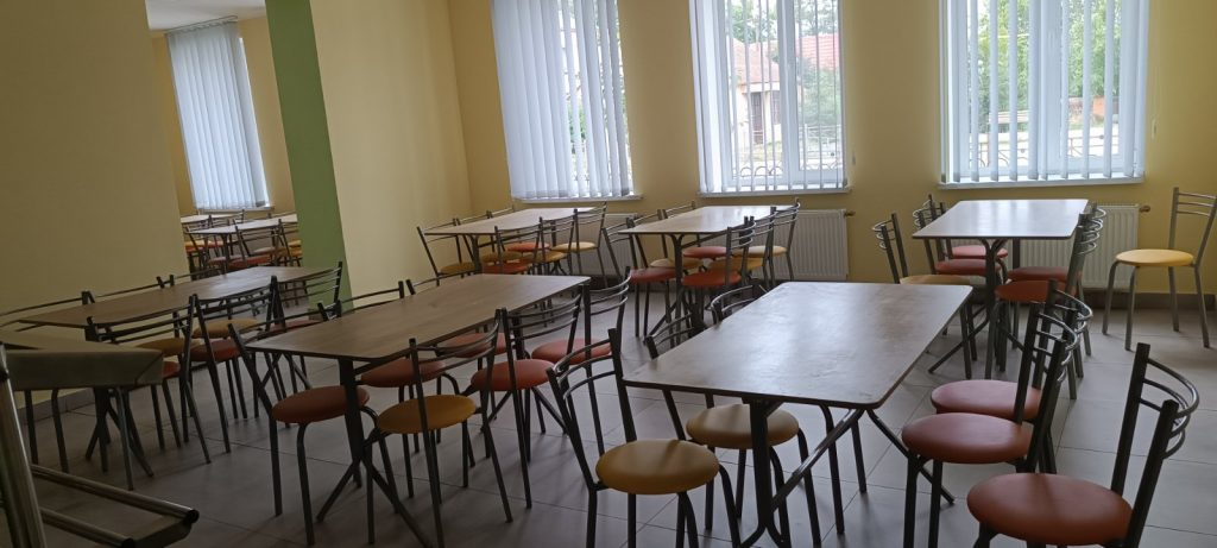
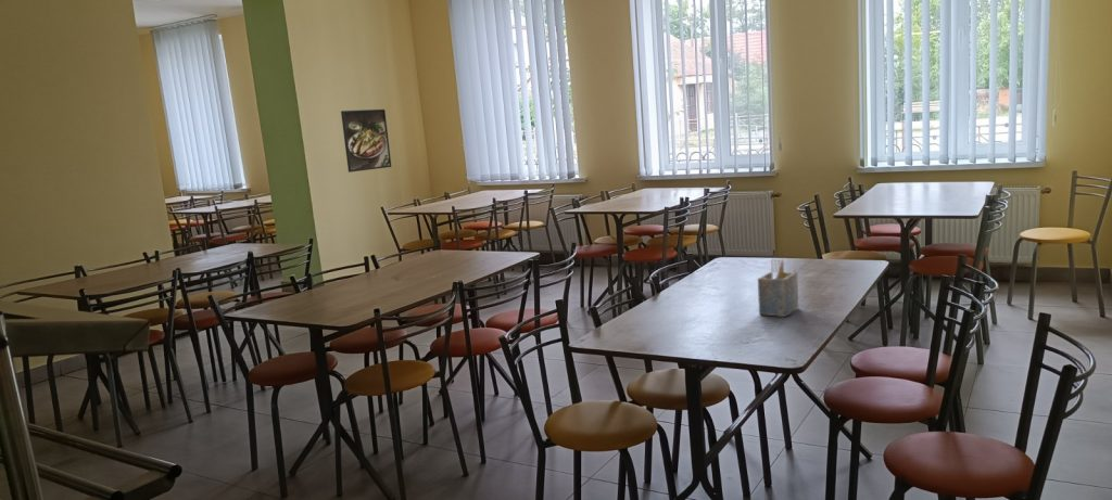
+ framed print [340,108,392,174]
+ napkin holder [757,258,799,318]
